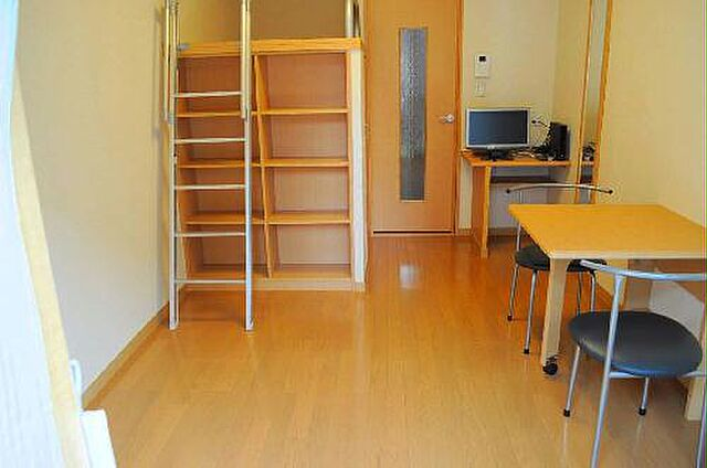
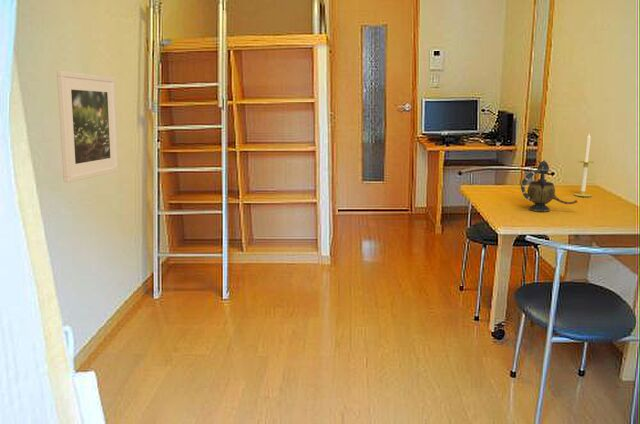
+ candle [573,133,595,197]
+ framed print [56,70,120,183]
+ teapot [520,160,578,212]
